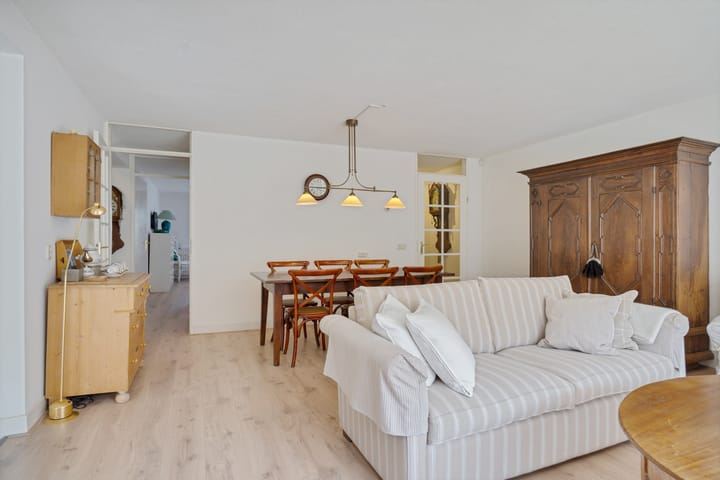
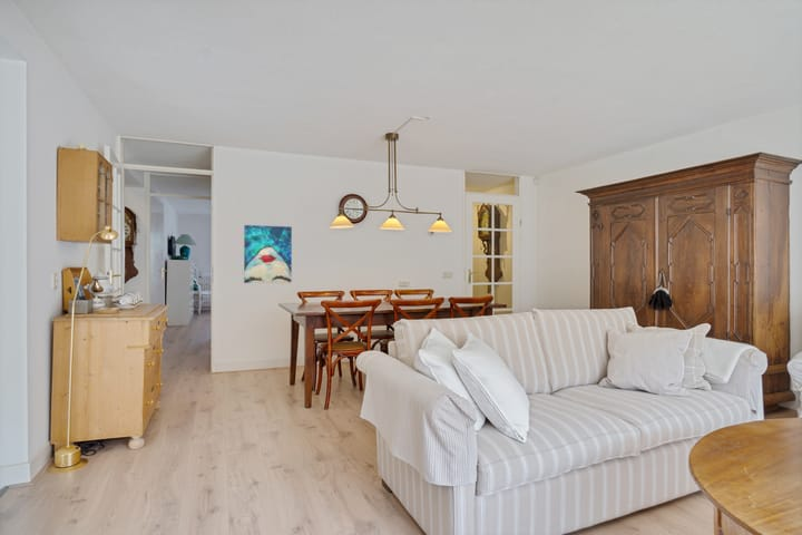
+ wall art [243,224,293,284]
